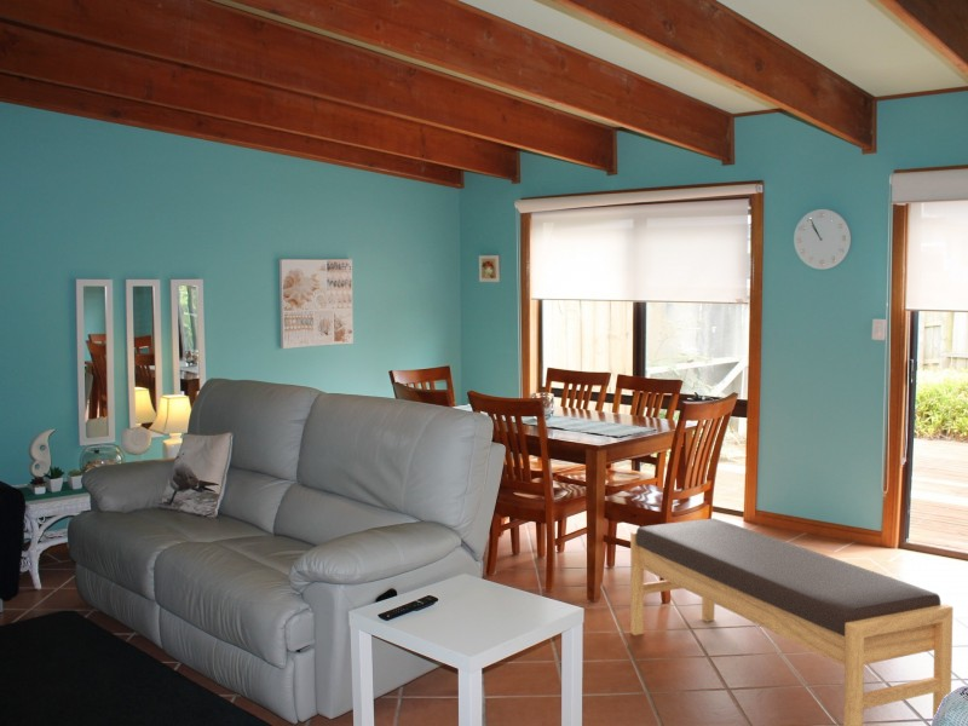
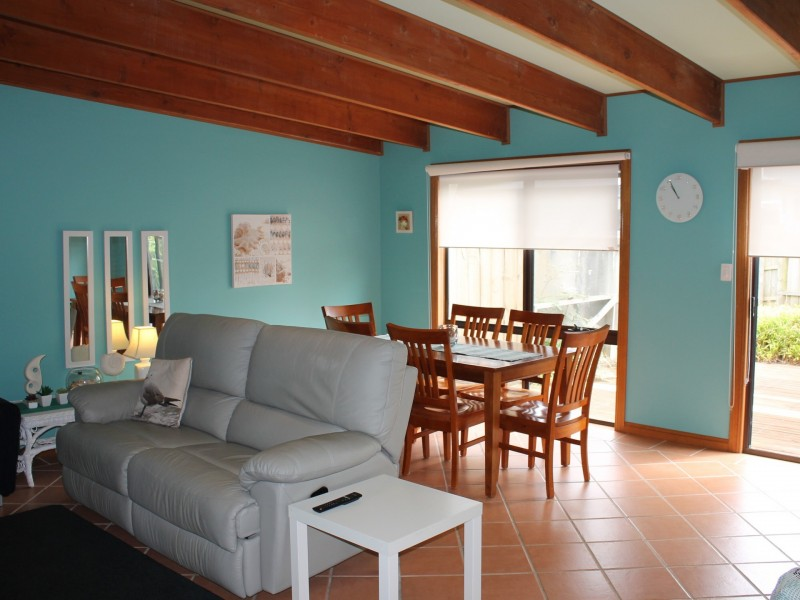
- bench [629,518,953,726]
